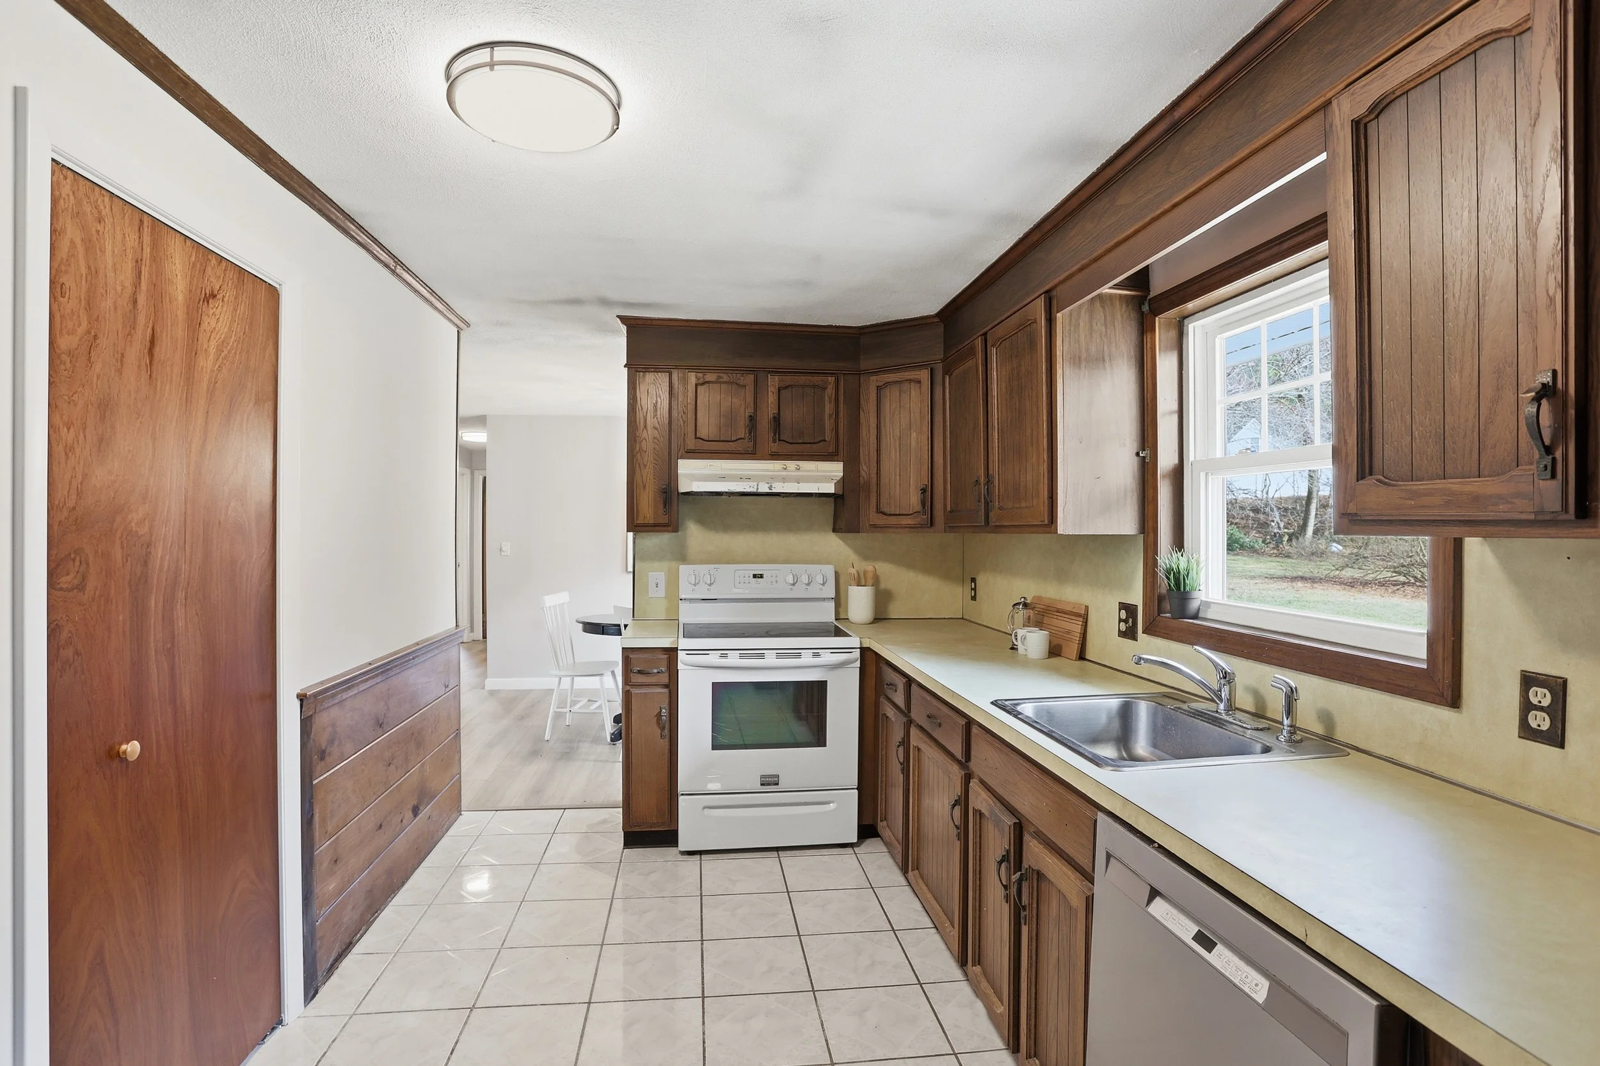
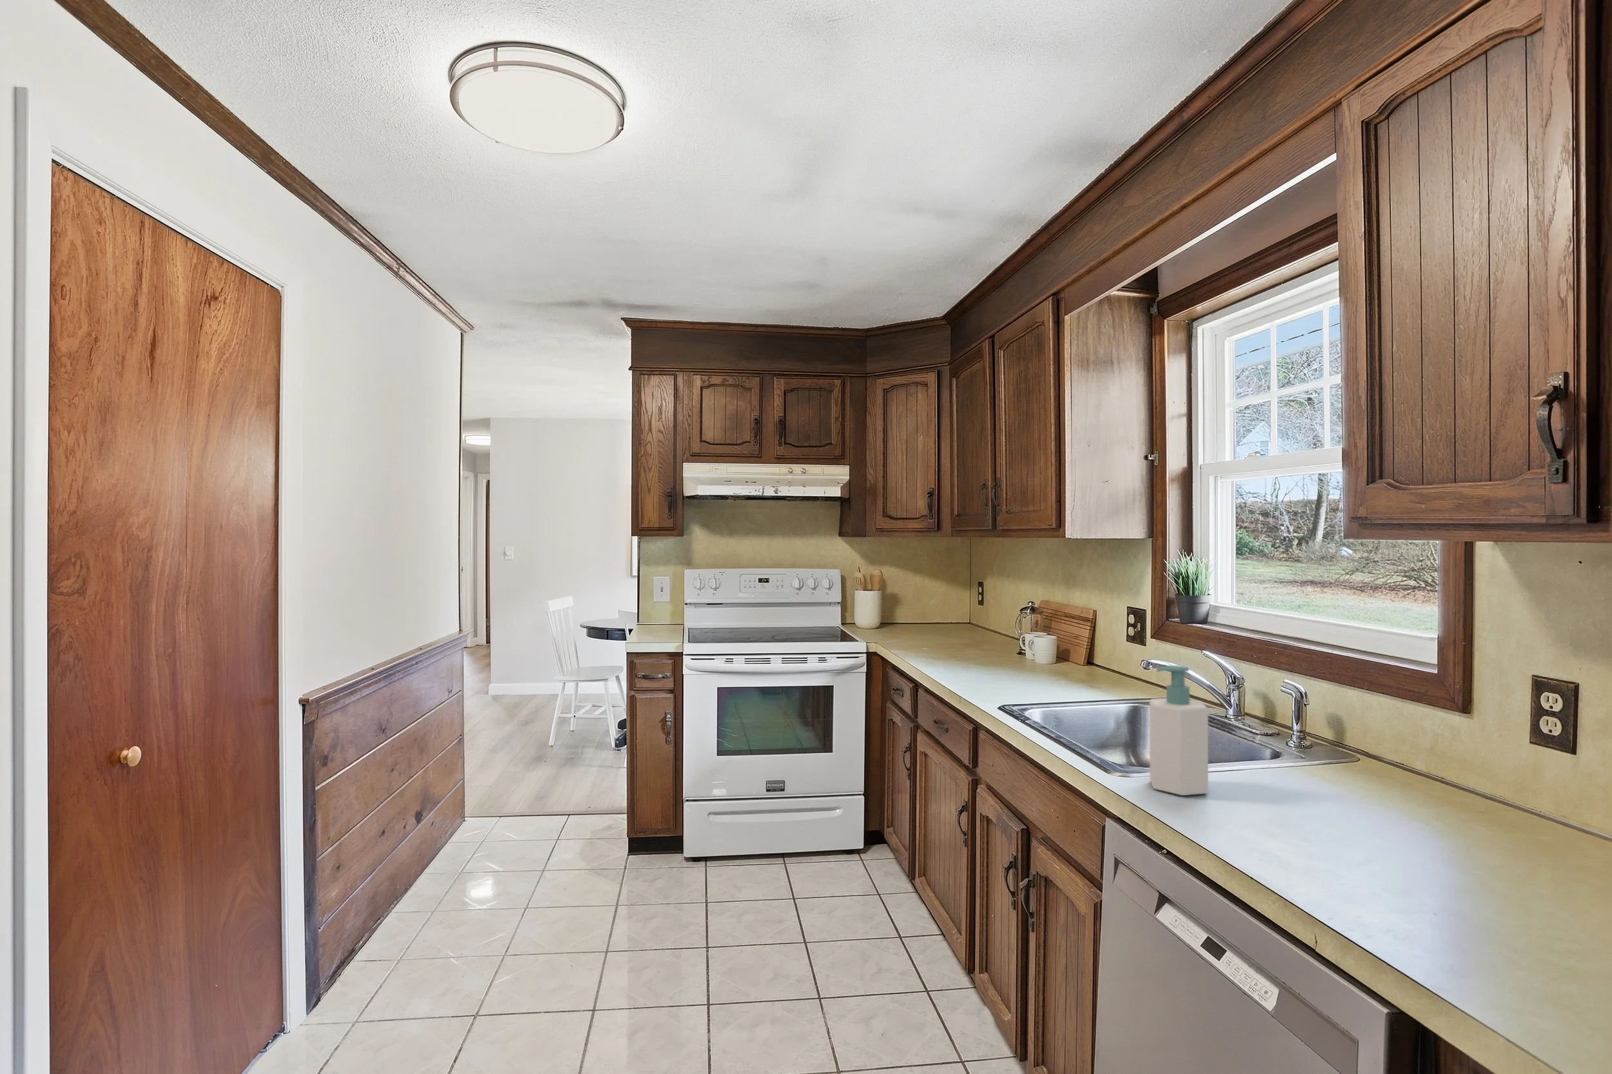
+ soap bottle [1149,664,1209,796]
